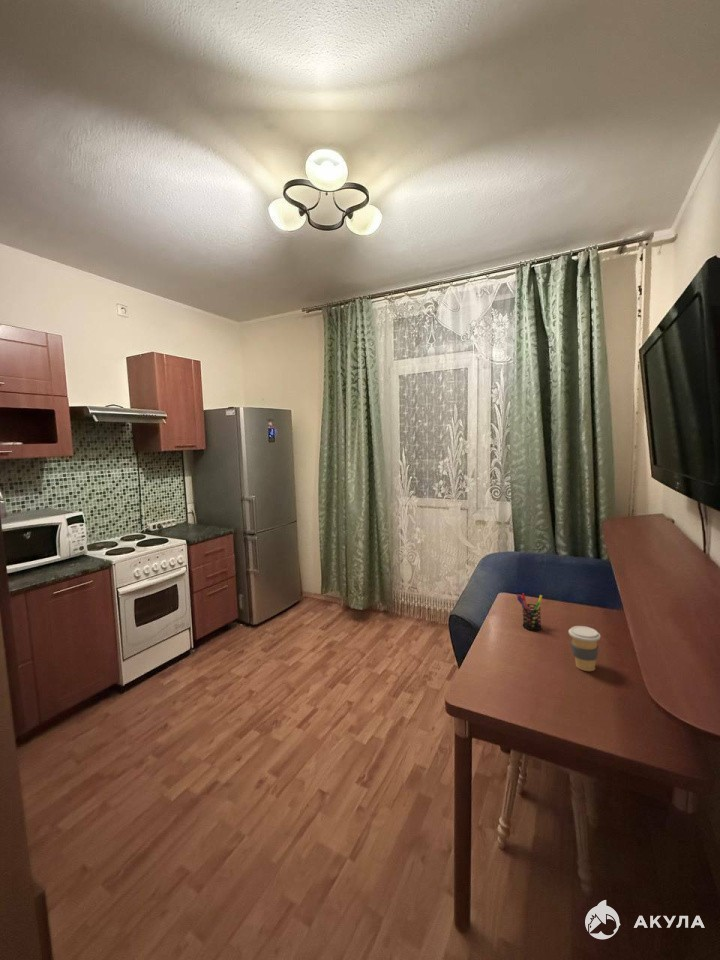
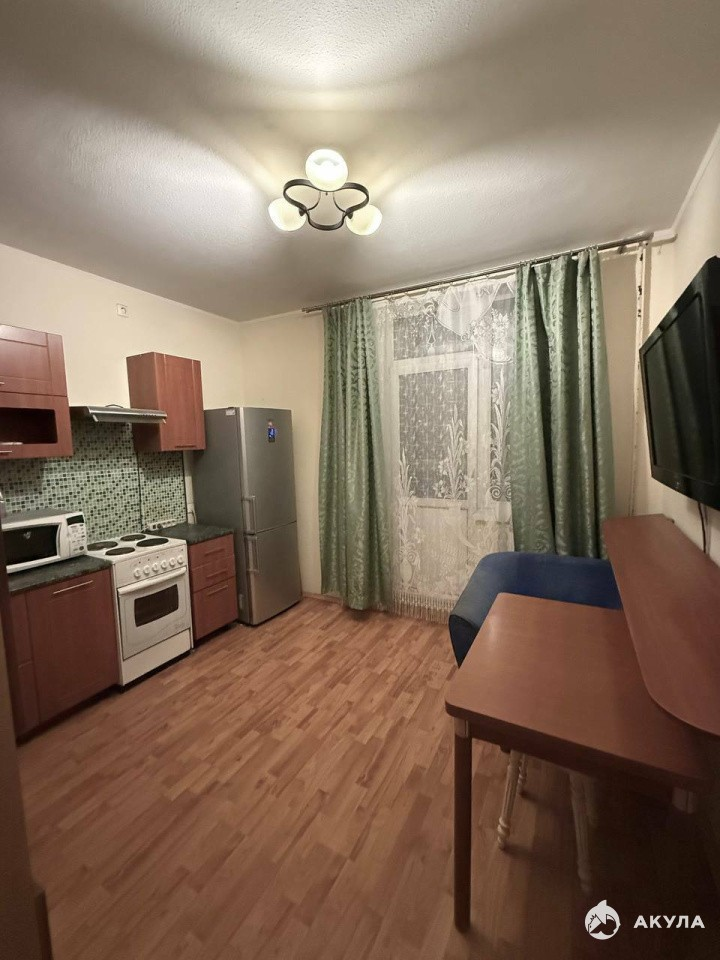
- coffee cup [568,625,601,672]
- pen holder [516,593,543,631]
